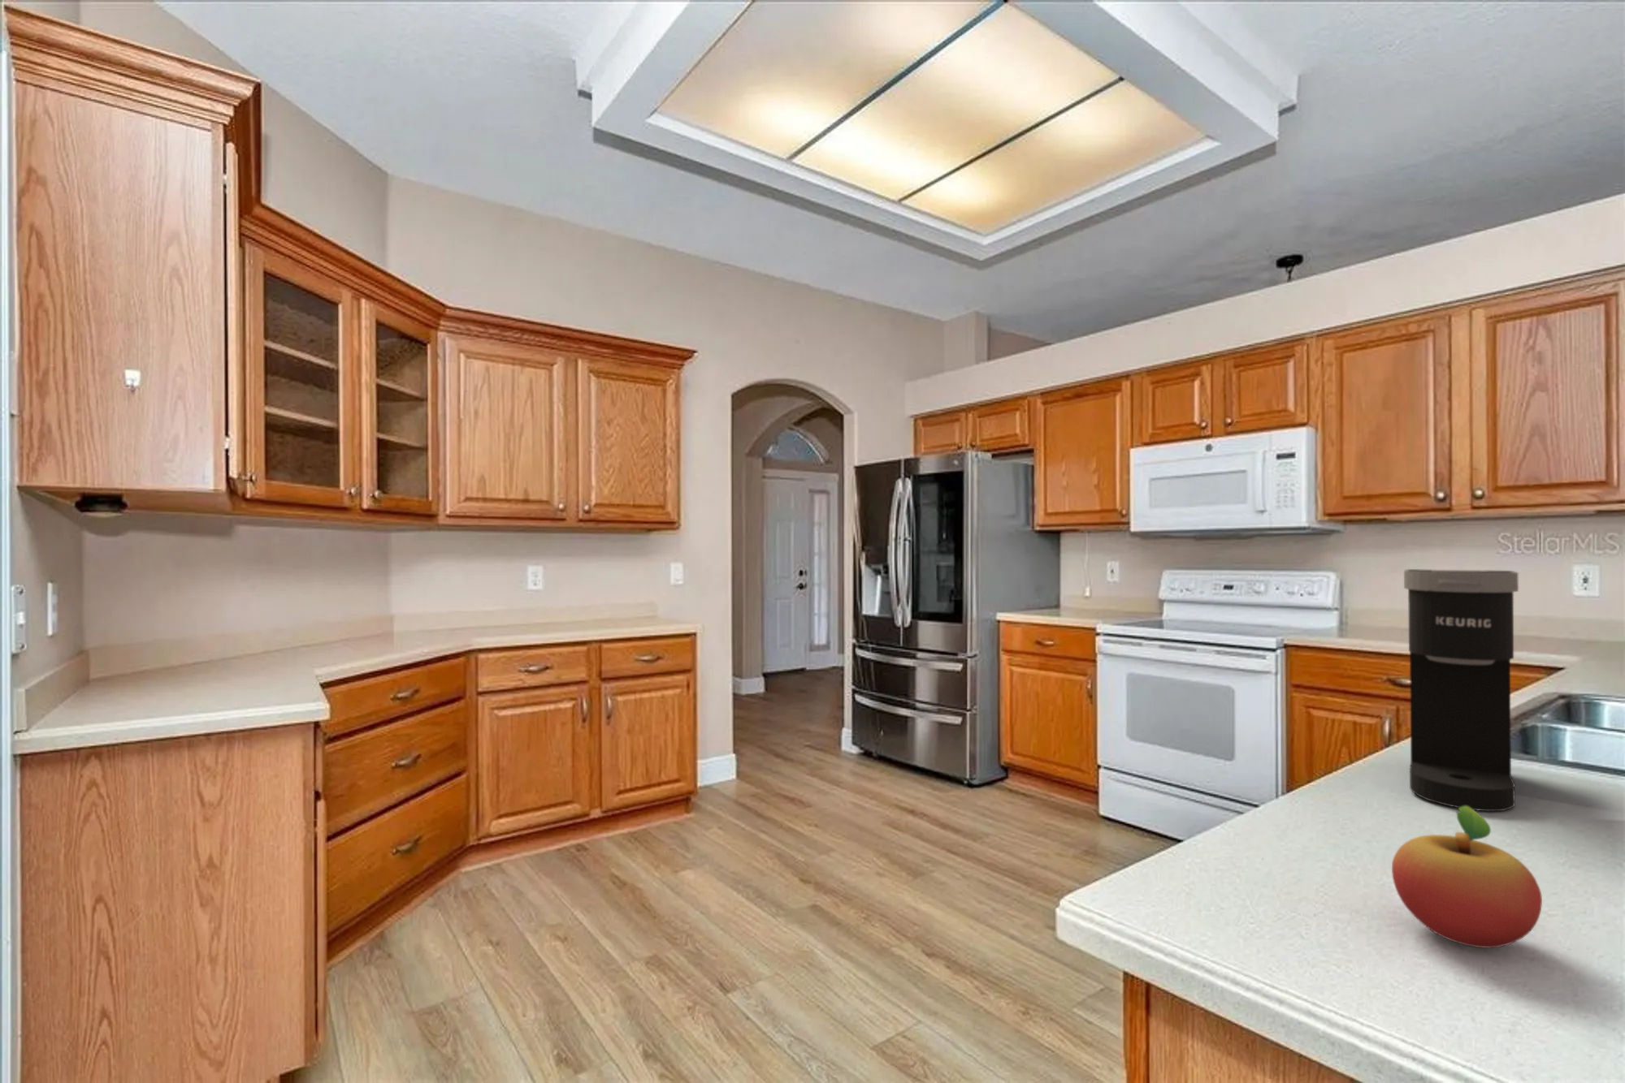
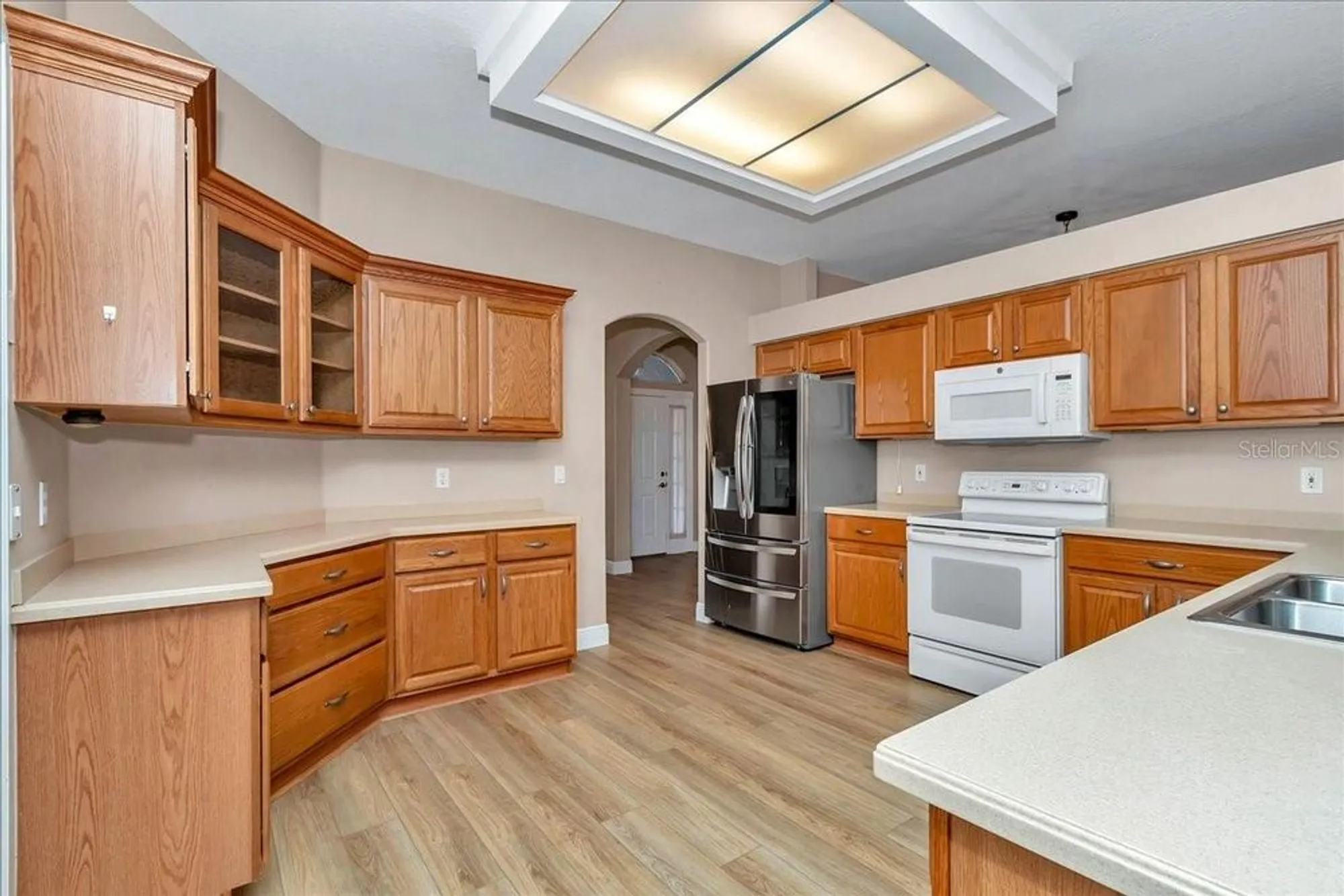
- fruit [1390,806,1543,949]
- coffee maker [1404,568,1520,812]
